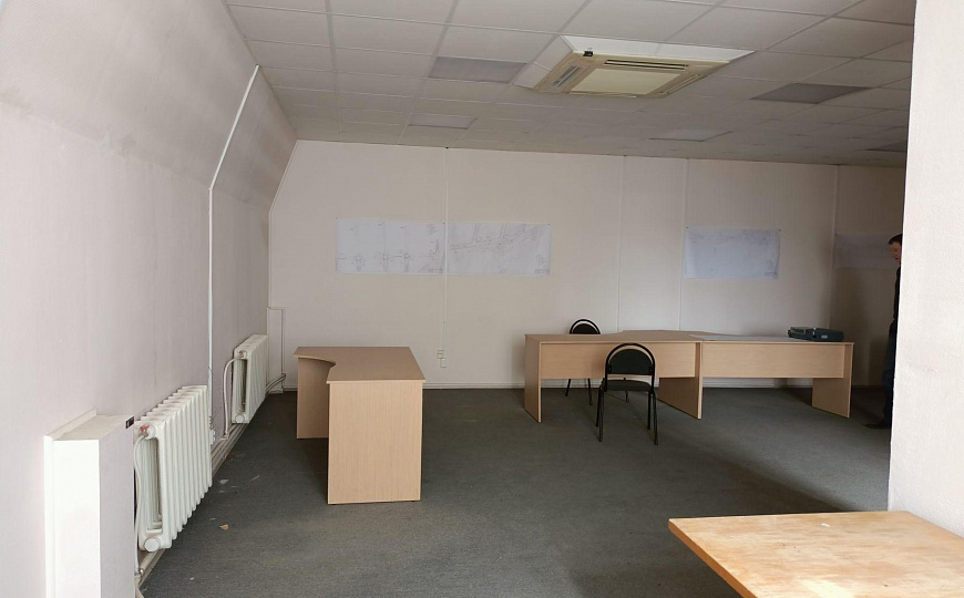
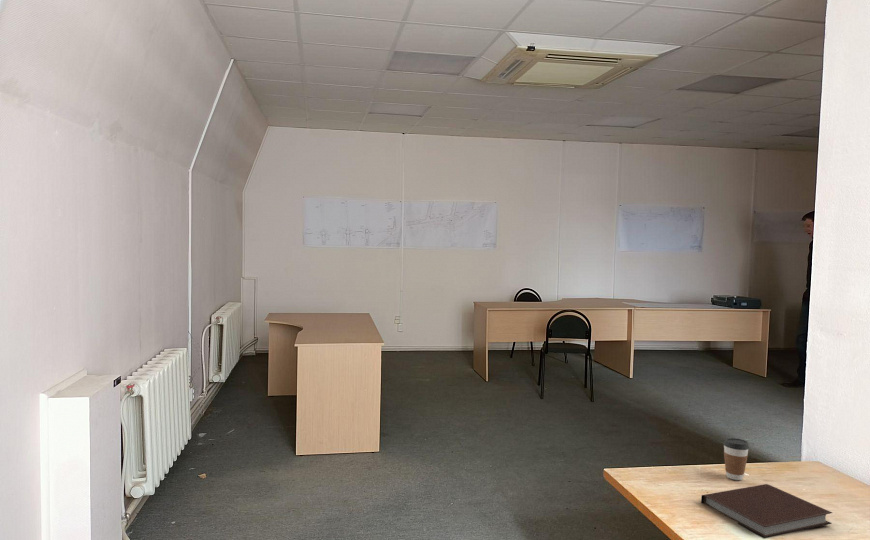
+ notebook [700,483,833,539]
+ coffee cup [723,437,750,481]
